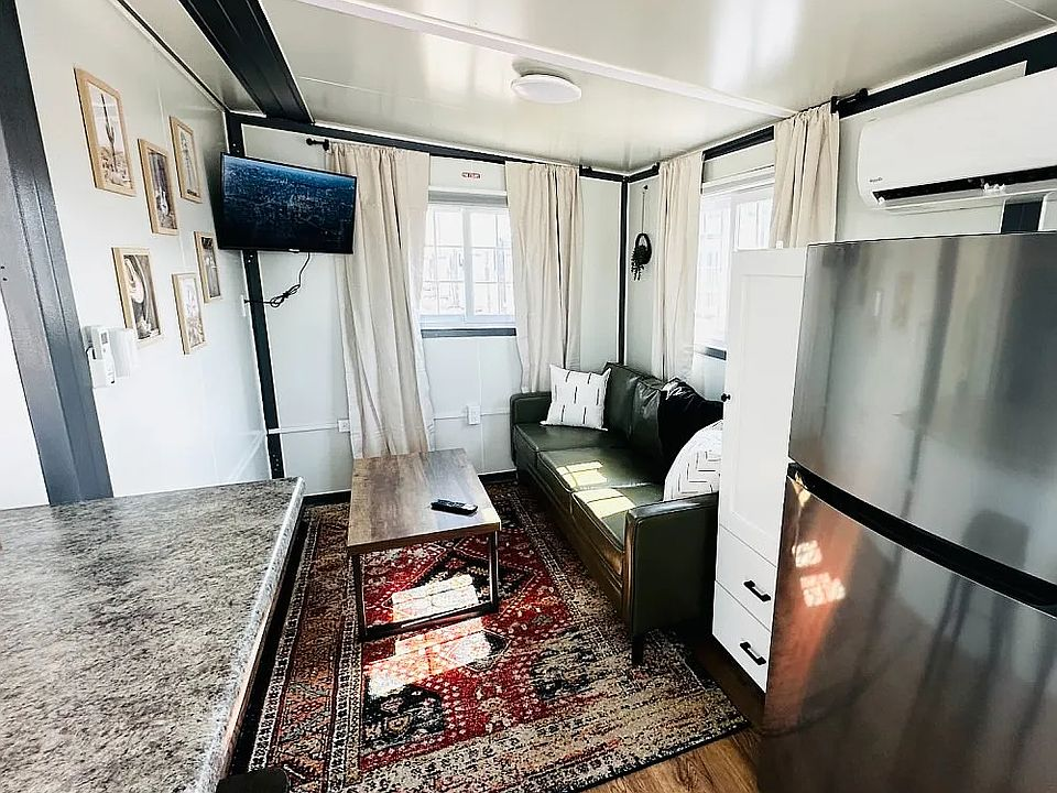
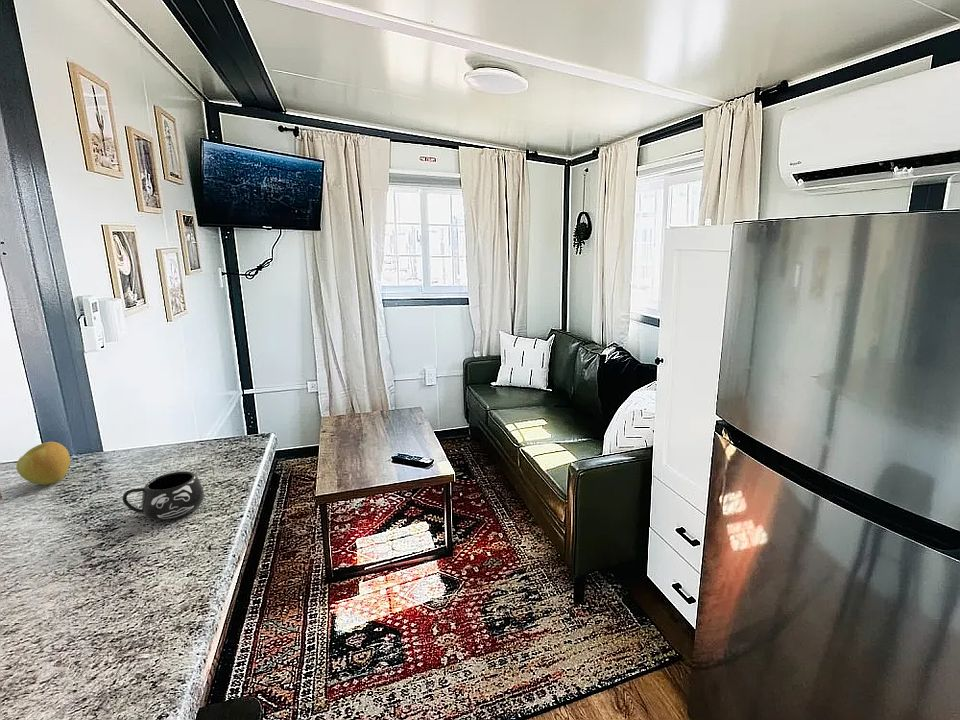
+ mug [121,471,205,521]
+ apple [15,441,71,486]
